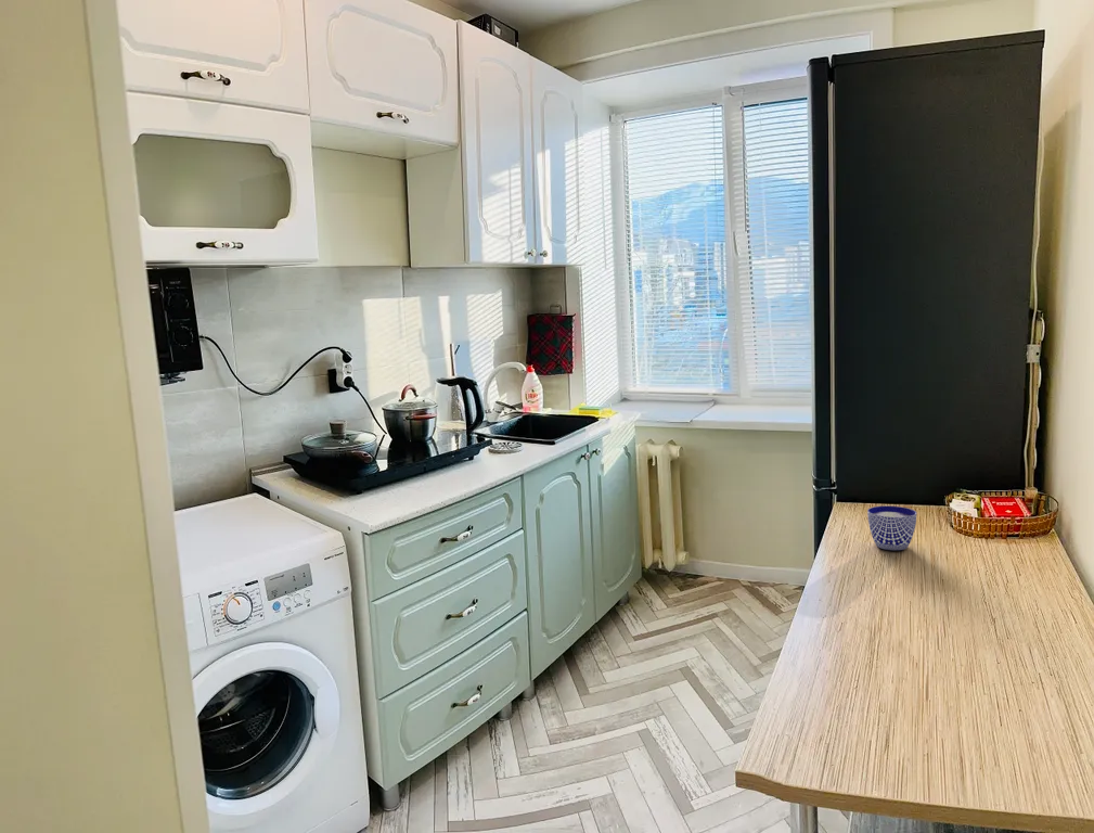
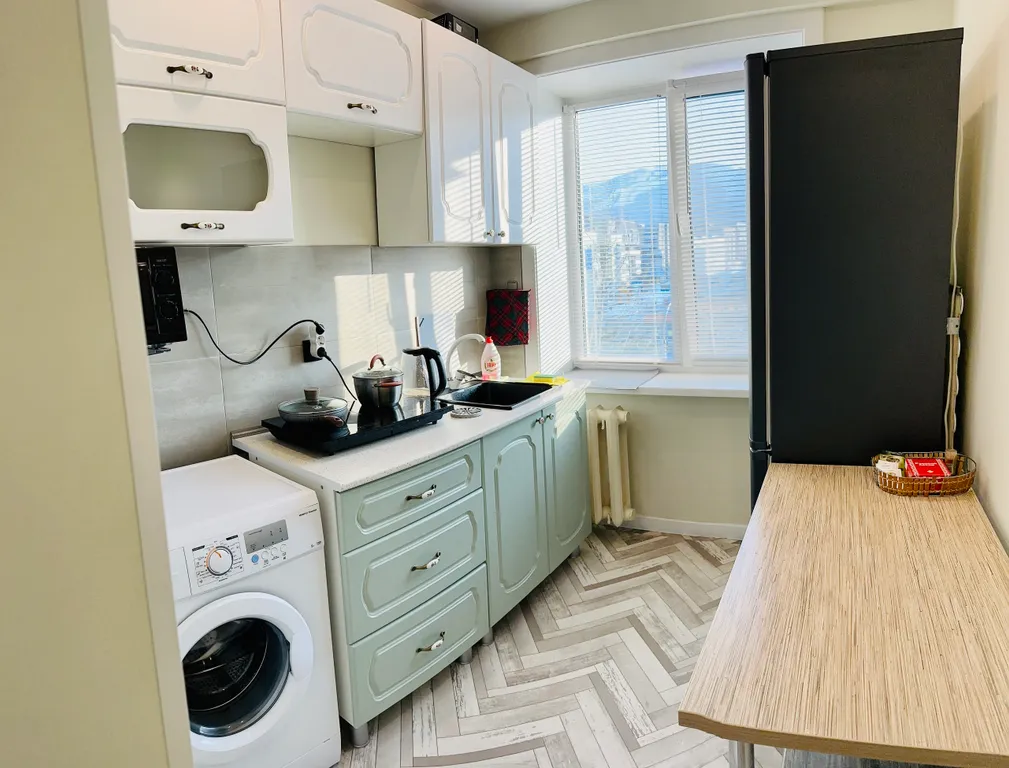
- cup [866,504,918,551]
